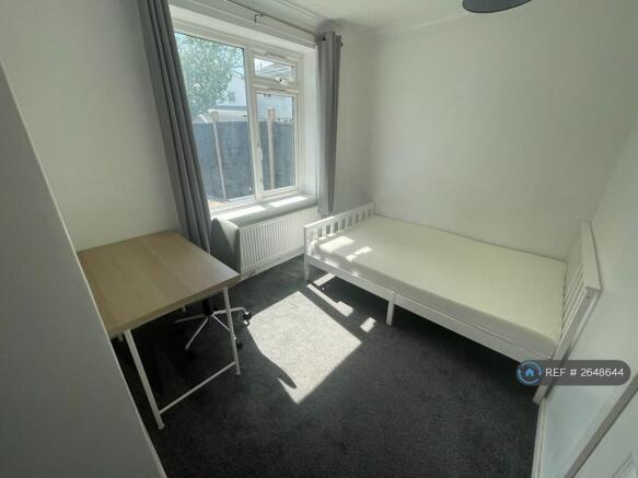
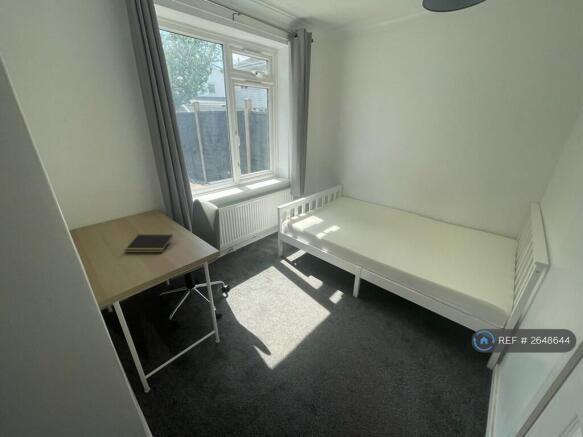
+ notepad [123,234,174,253]
